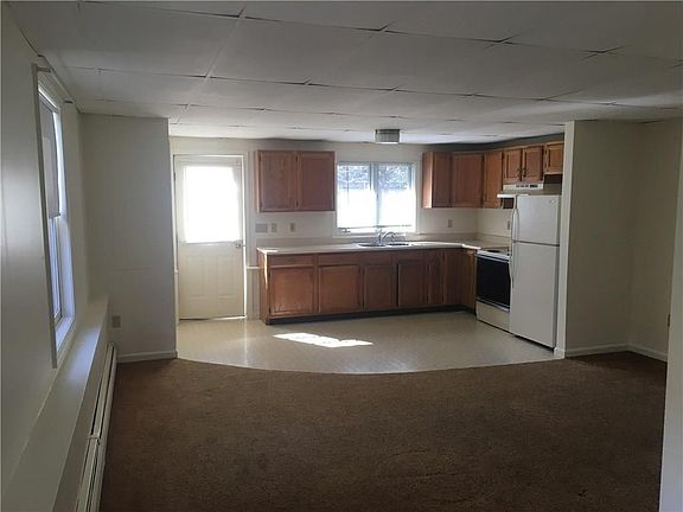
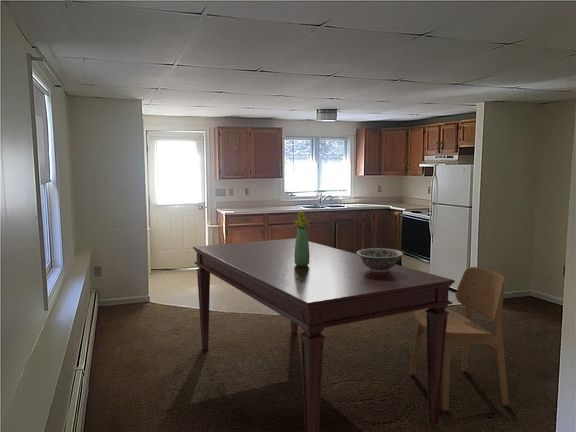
+ dining chair [408,266,510,411]
+ bouquet [293,210,310,267]
+ decorative bowl [356,247,404,272]
+ dining table [192,237,456,432]
